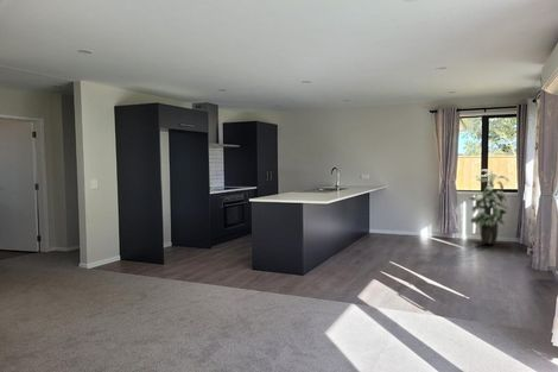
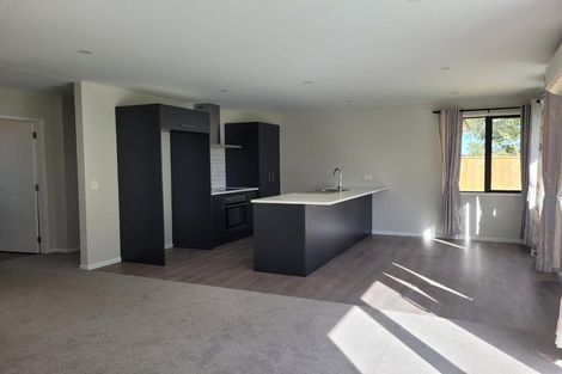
- indoor plant [467,169,511,245]
